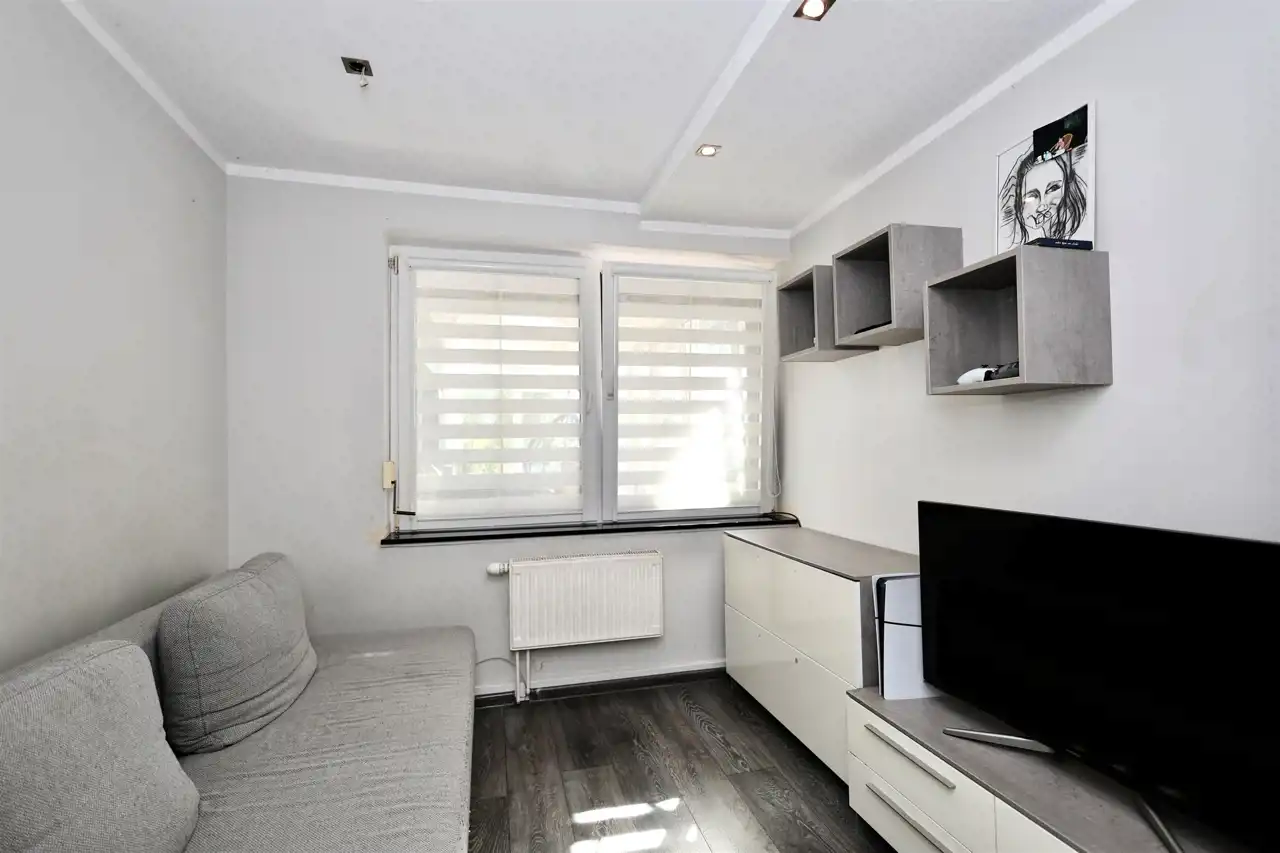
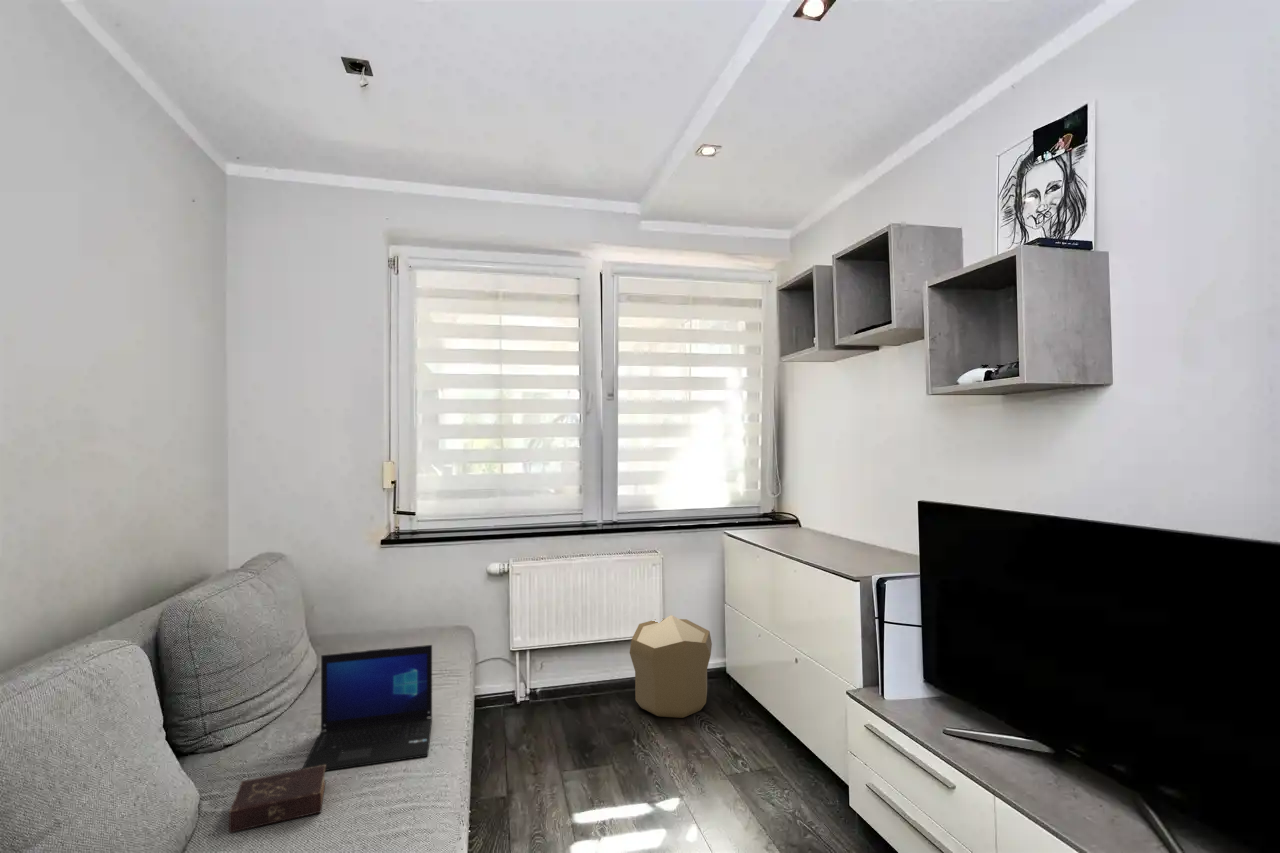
+ laptop [301,644,433,772]
+ book [228,765,327,834]
+ pouf [629,614,713,719]
